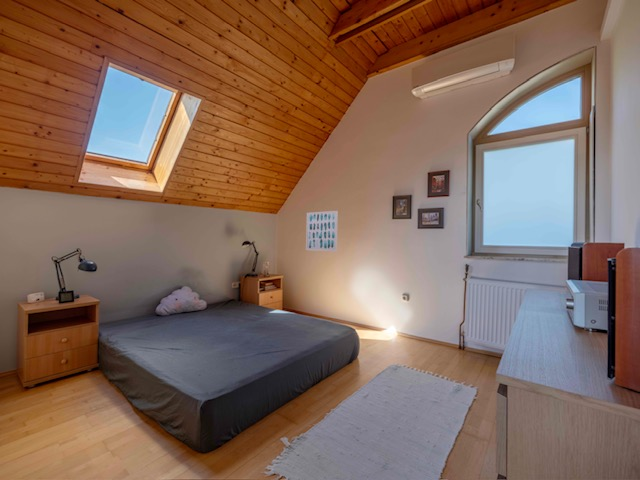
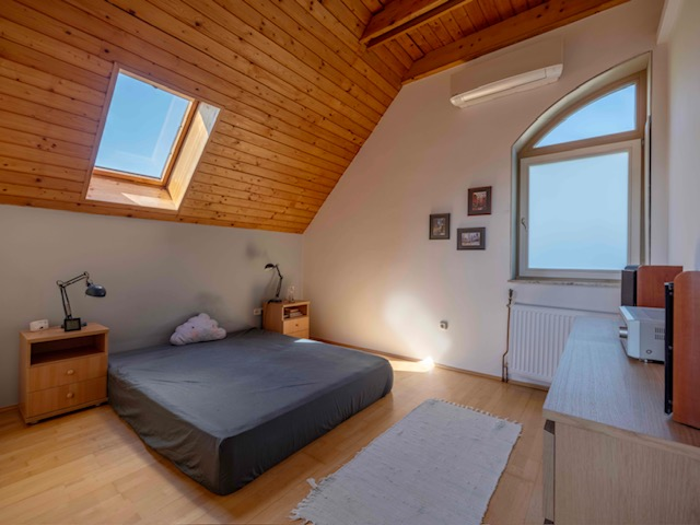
- wall art [305,210,339,252]
